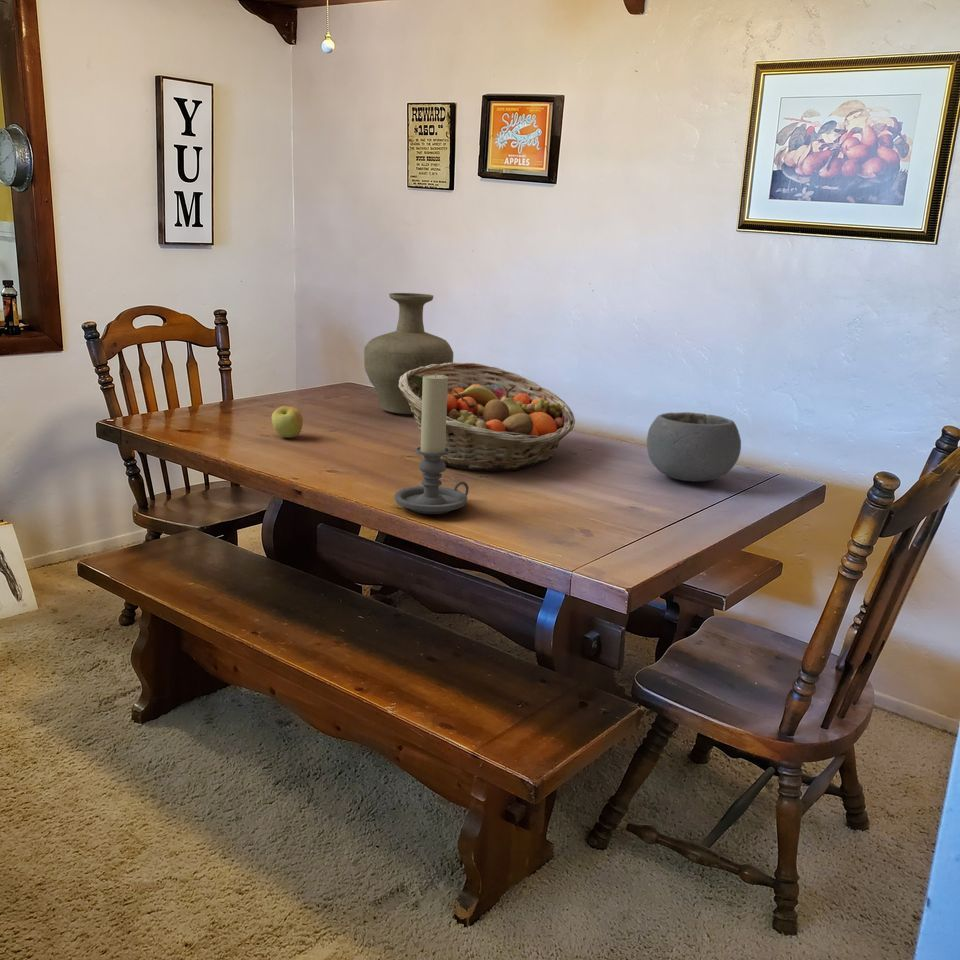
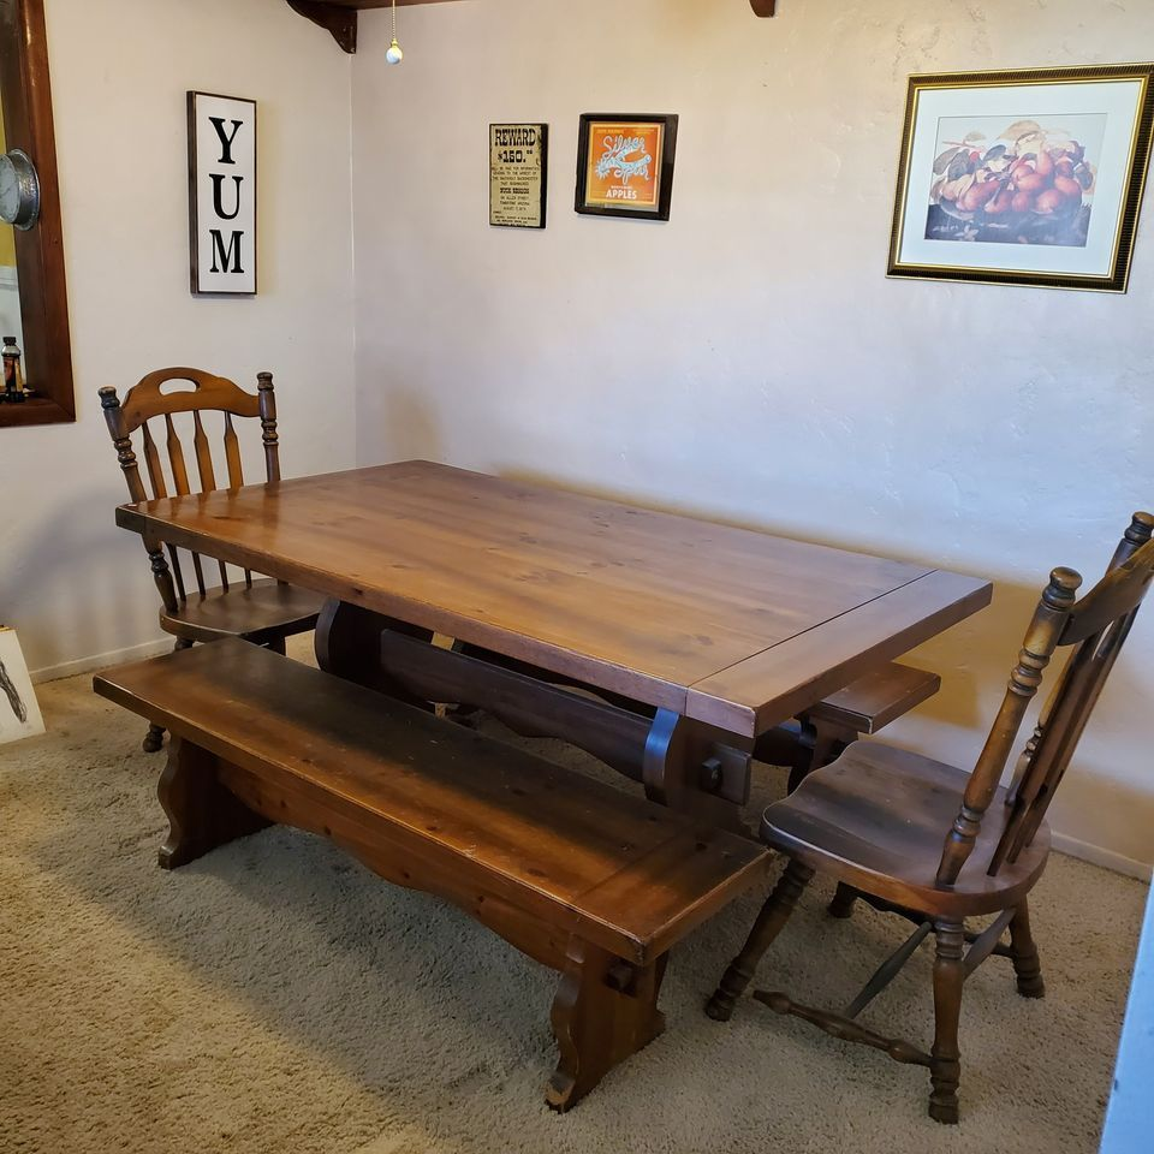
- fruit basket [399,362,576,472]
- candle holder [393,373,470,515]
- apple [271,405,304,439]
- vase [363,292,455,415]
- bowl [646,411,742,482]
